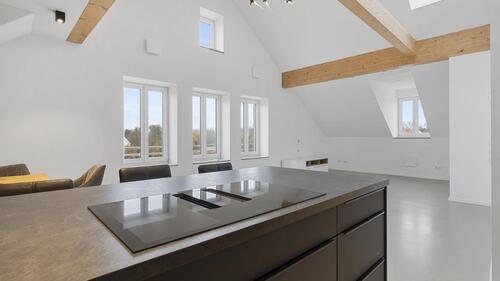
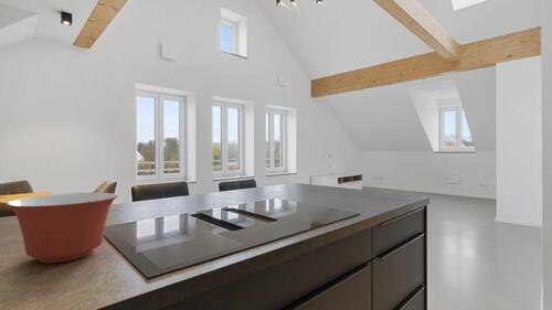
+ mixing bowl [6,192,118,264]
